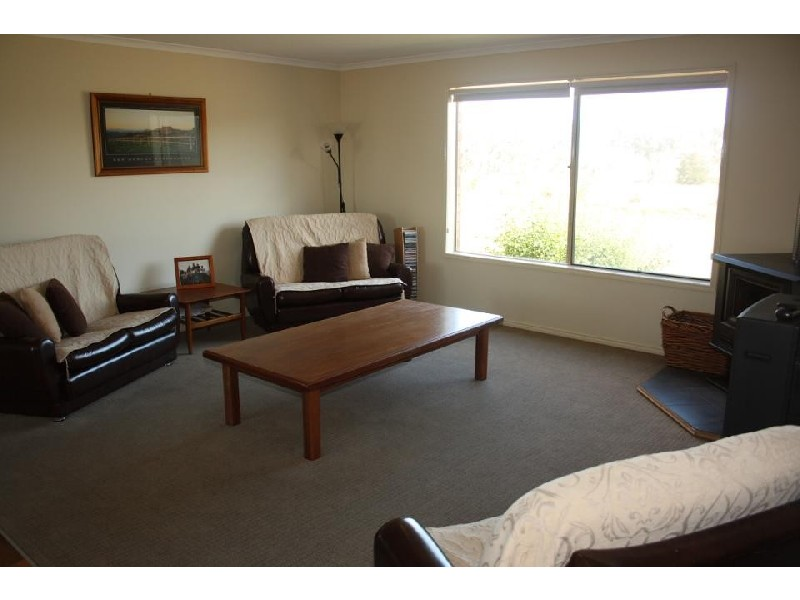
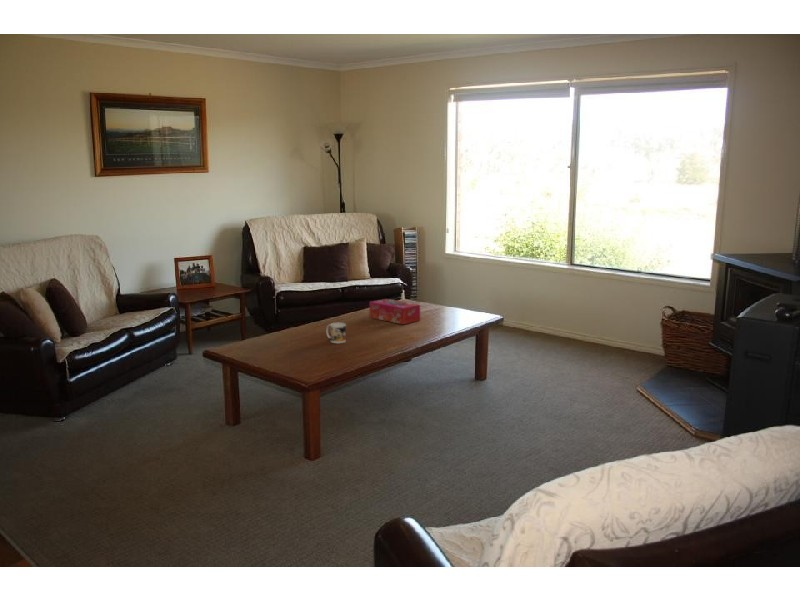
+ tissue box [369,298,421,325]
+ mug [325,322,347,344]
